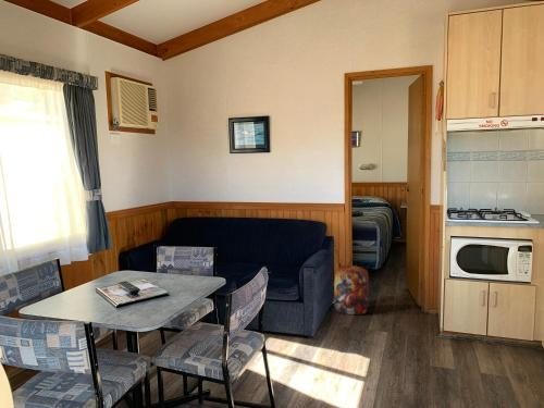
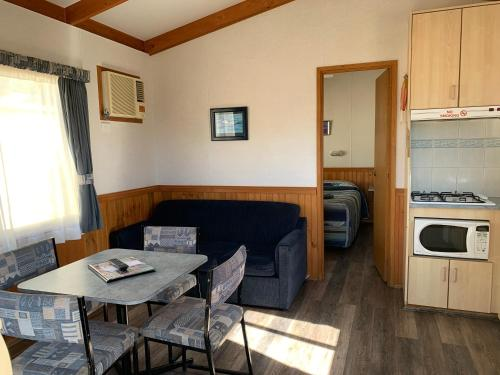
- backpack [333,259,370,316]
